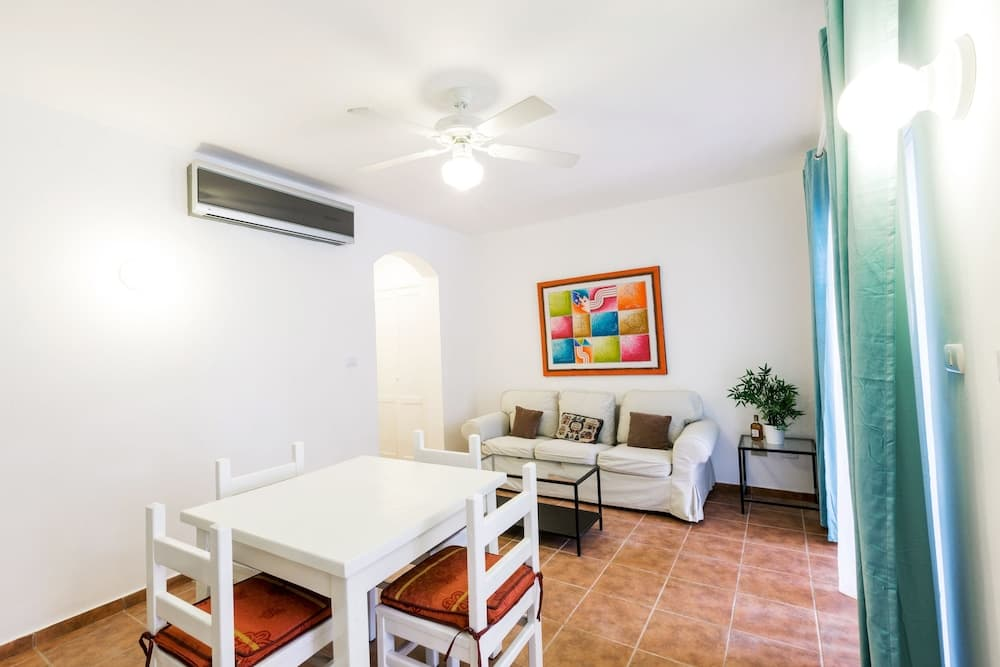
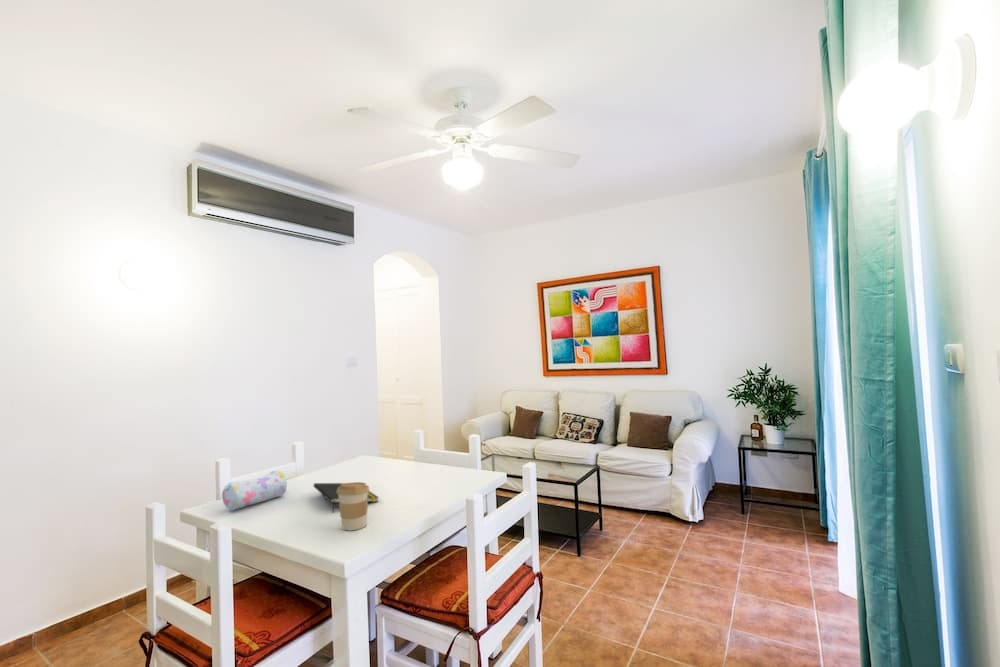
+ notepad [312,482,380,514]
+ pencil case [221,469,288,512]
+ coffee cup [337,481,370,531]
